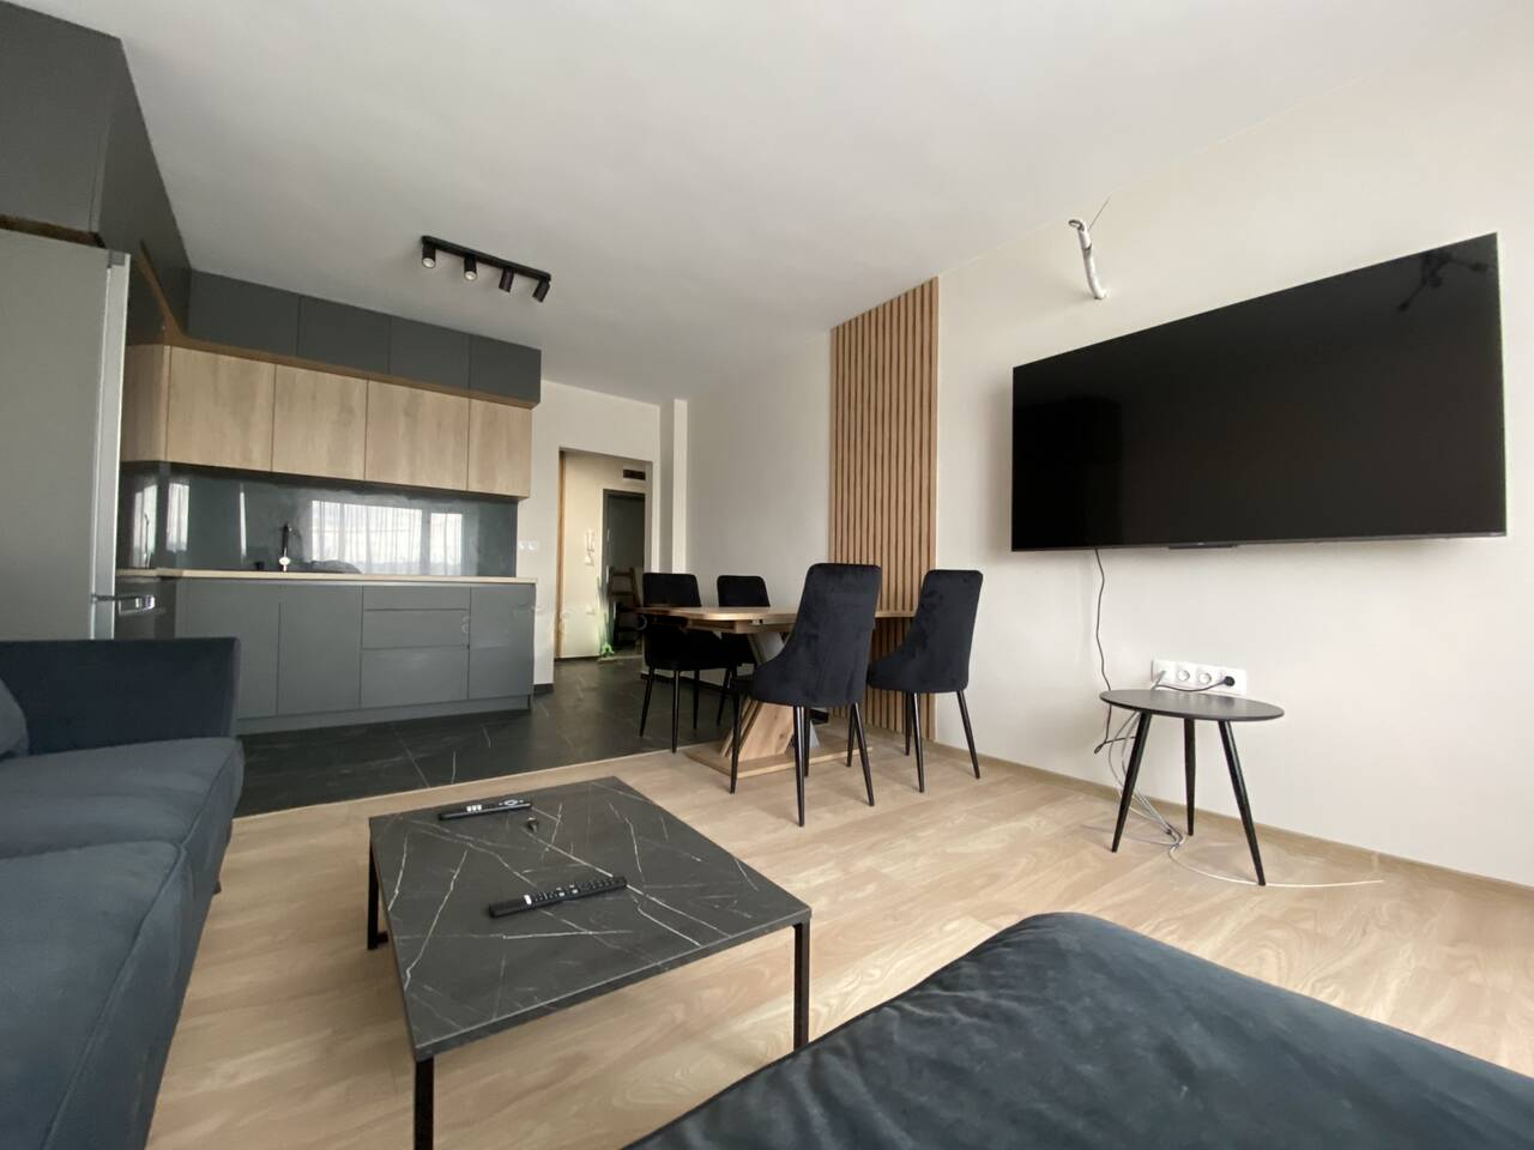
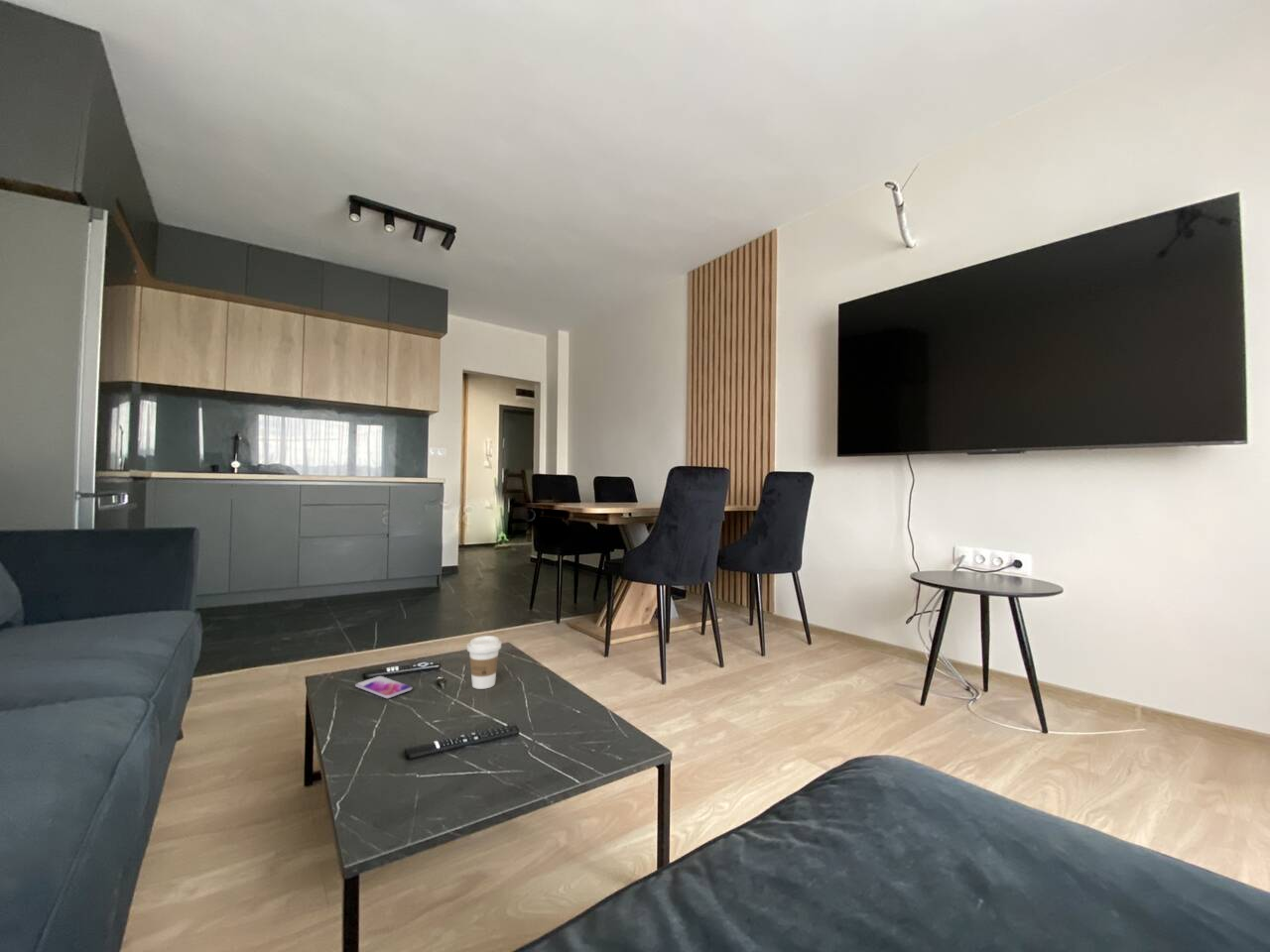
+ smartphone [354,675,413,699]
+ coffee cup [466,635,502,690]
